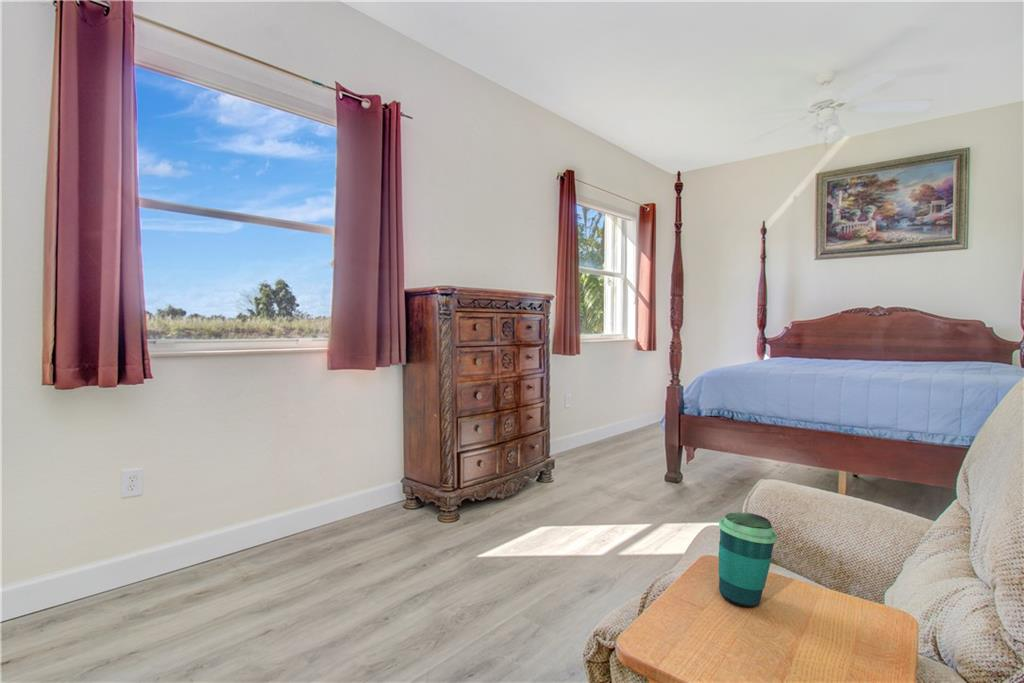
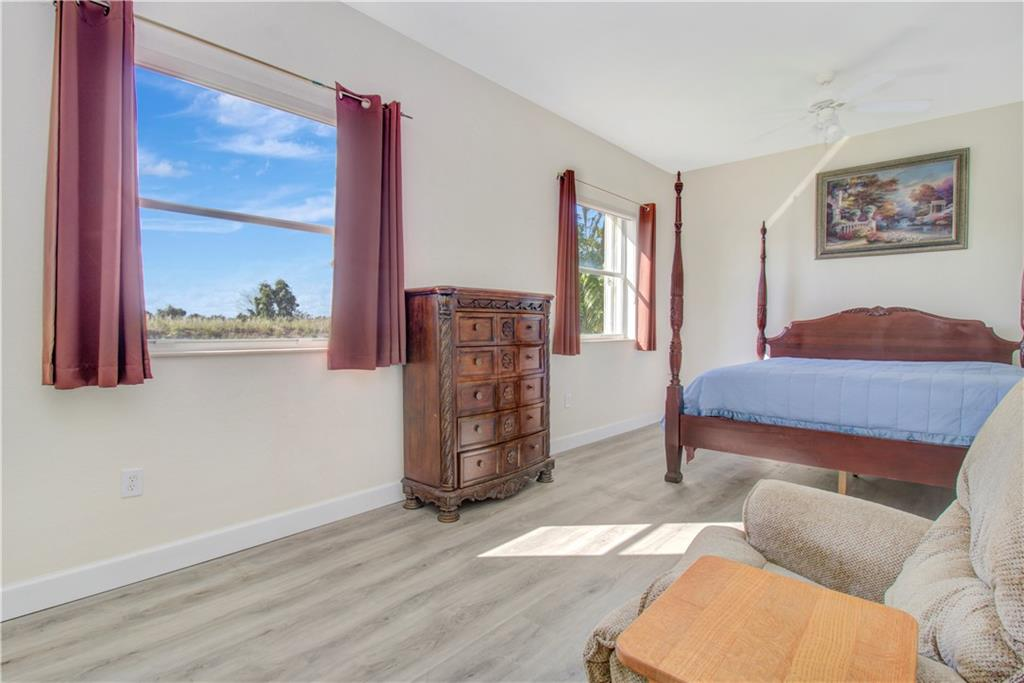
- cup [717,511,778,608]
